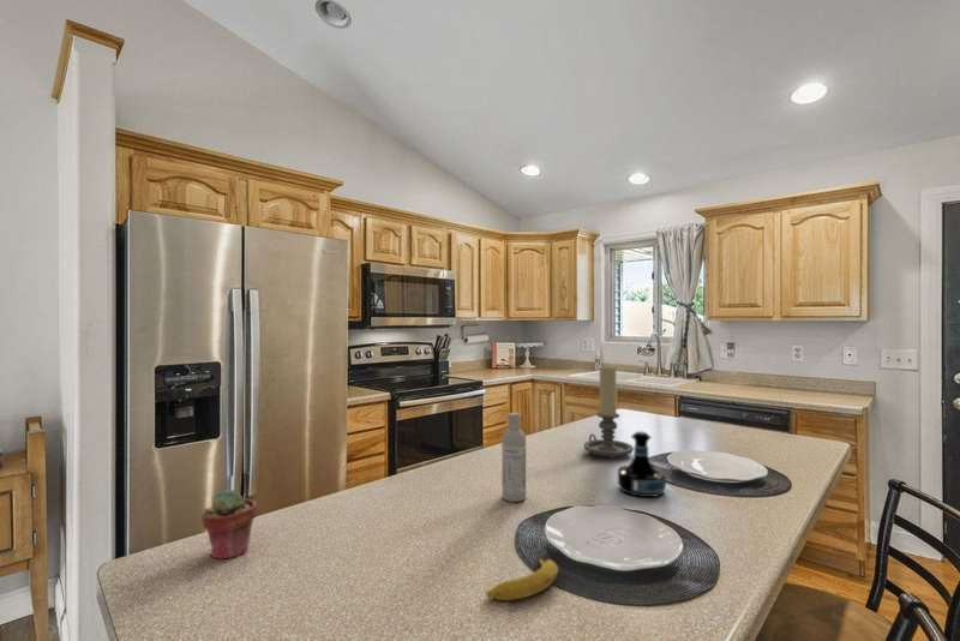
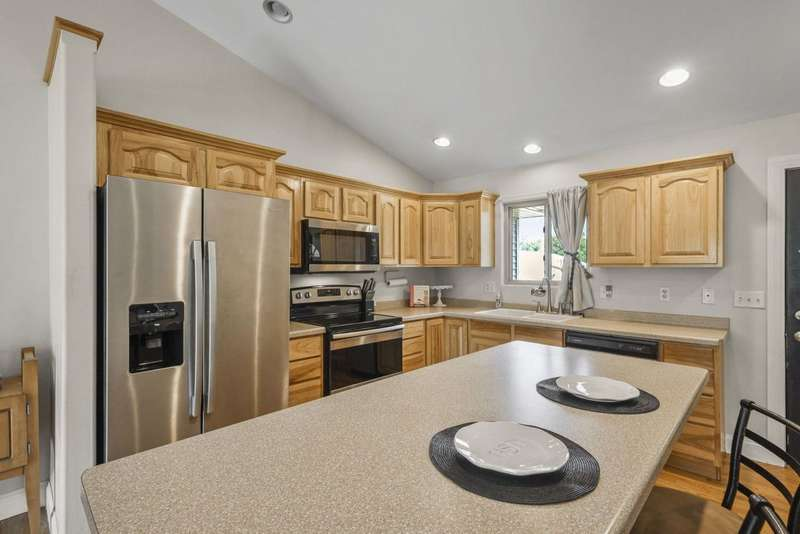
- potted succulent [200,489,258,561]
- bottle [500,412,527,503]
- tequila bottle [617,430,667,498]
- candle holder [582,364,634,459]
- banana [485,551,559,601]
